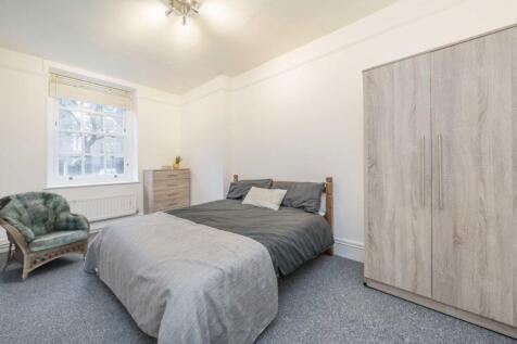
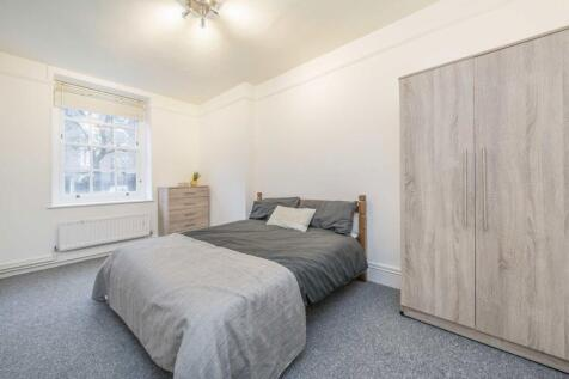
- armchair [0,190,91,281]
